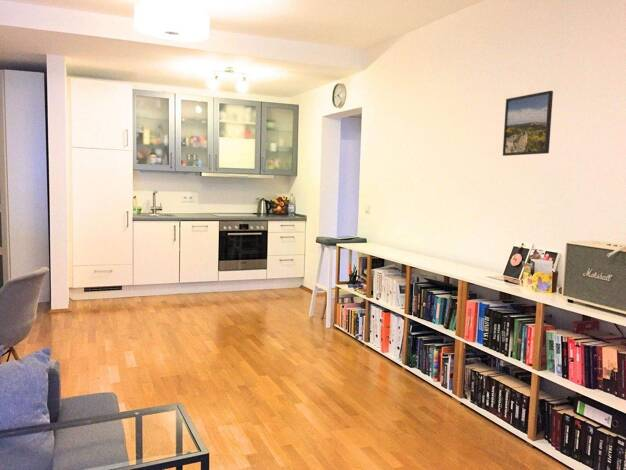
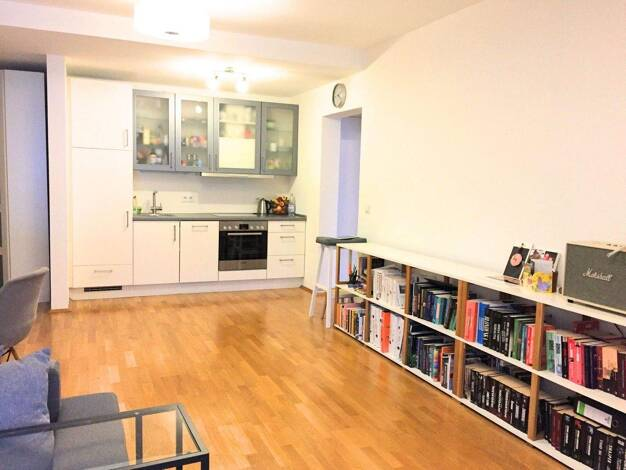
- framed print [502,90,554,157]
